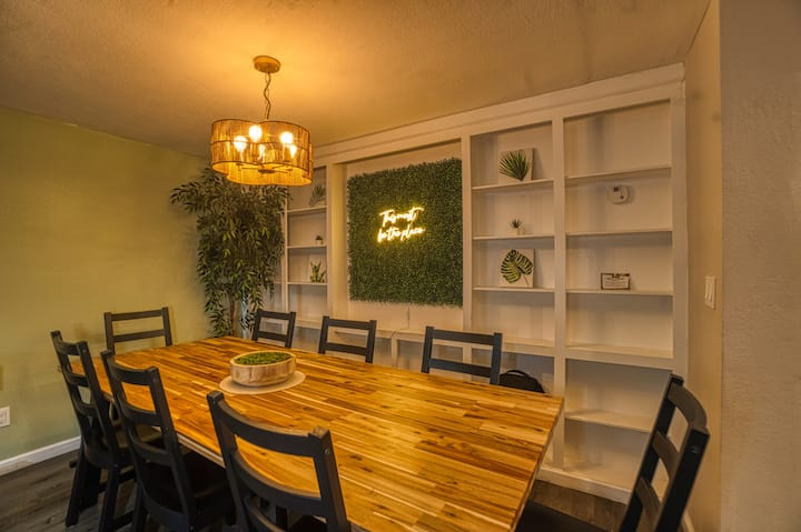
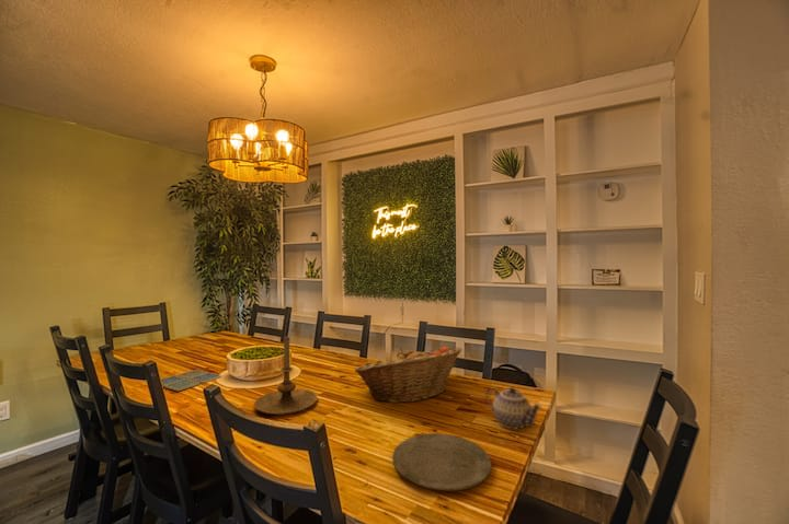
+ fruit basket [354,346,464,404]
+ plate [391,432,492,491]
+ teapot [484,386,544,430]
+ drink coaster [160,369,222,393]
+ candle holder [253,336,318,416]
